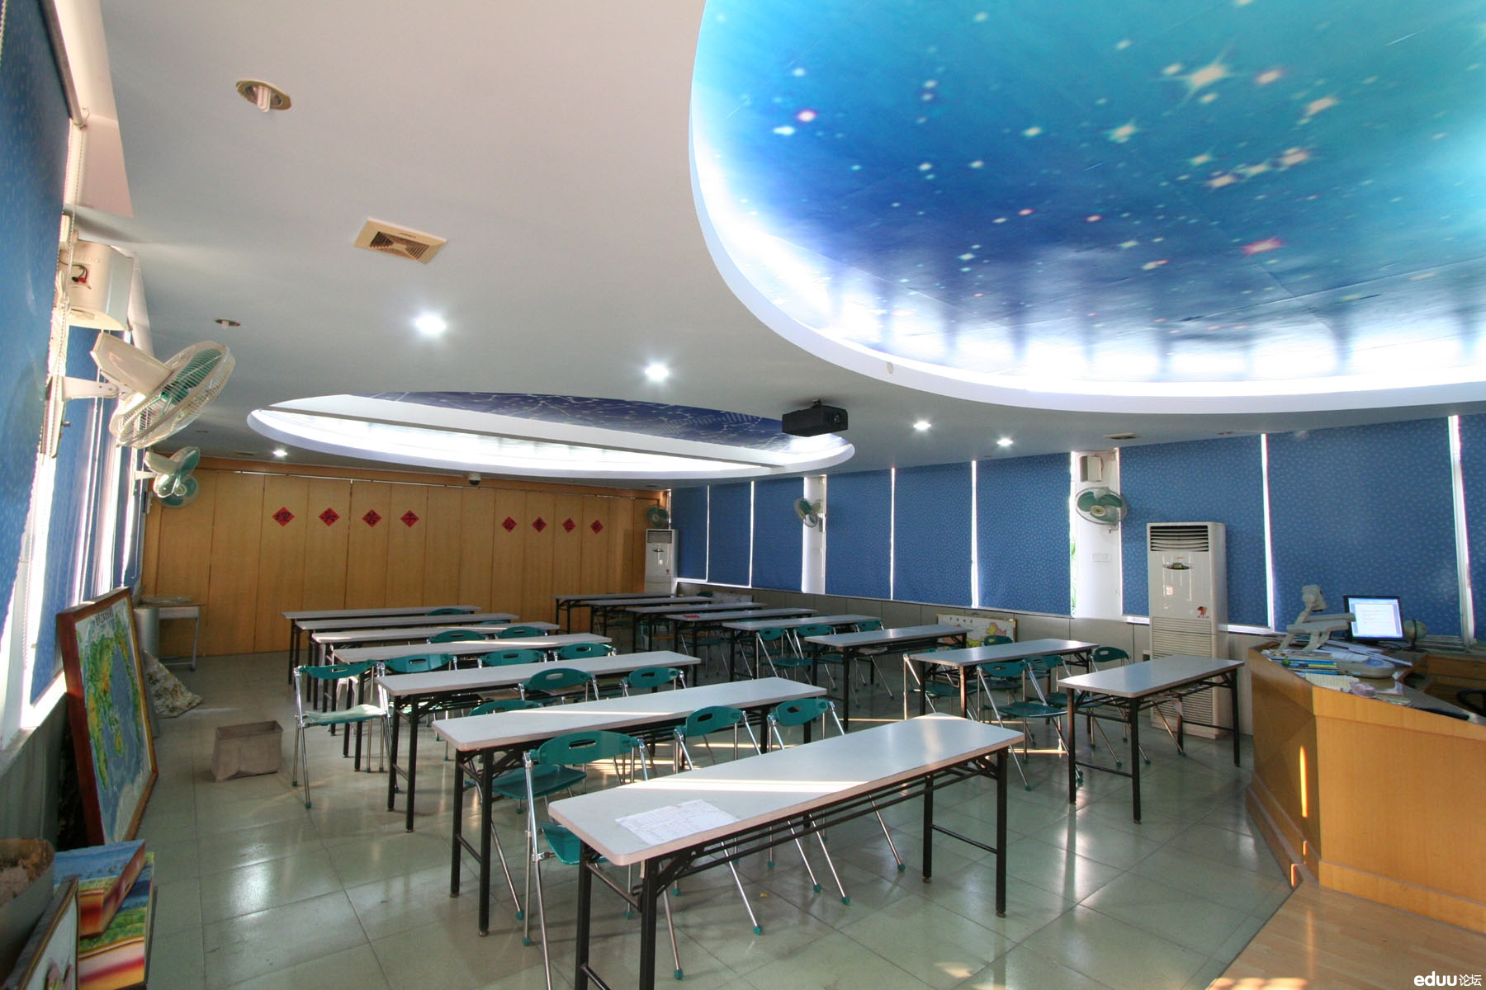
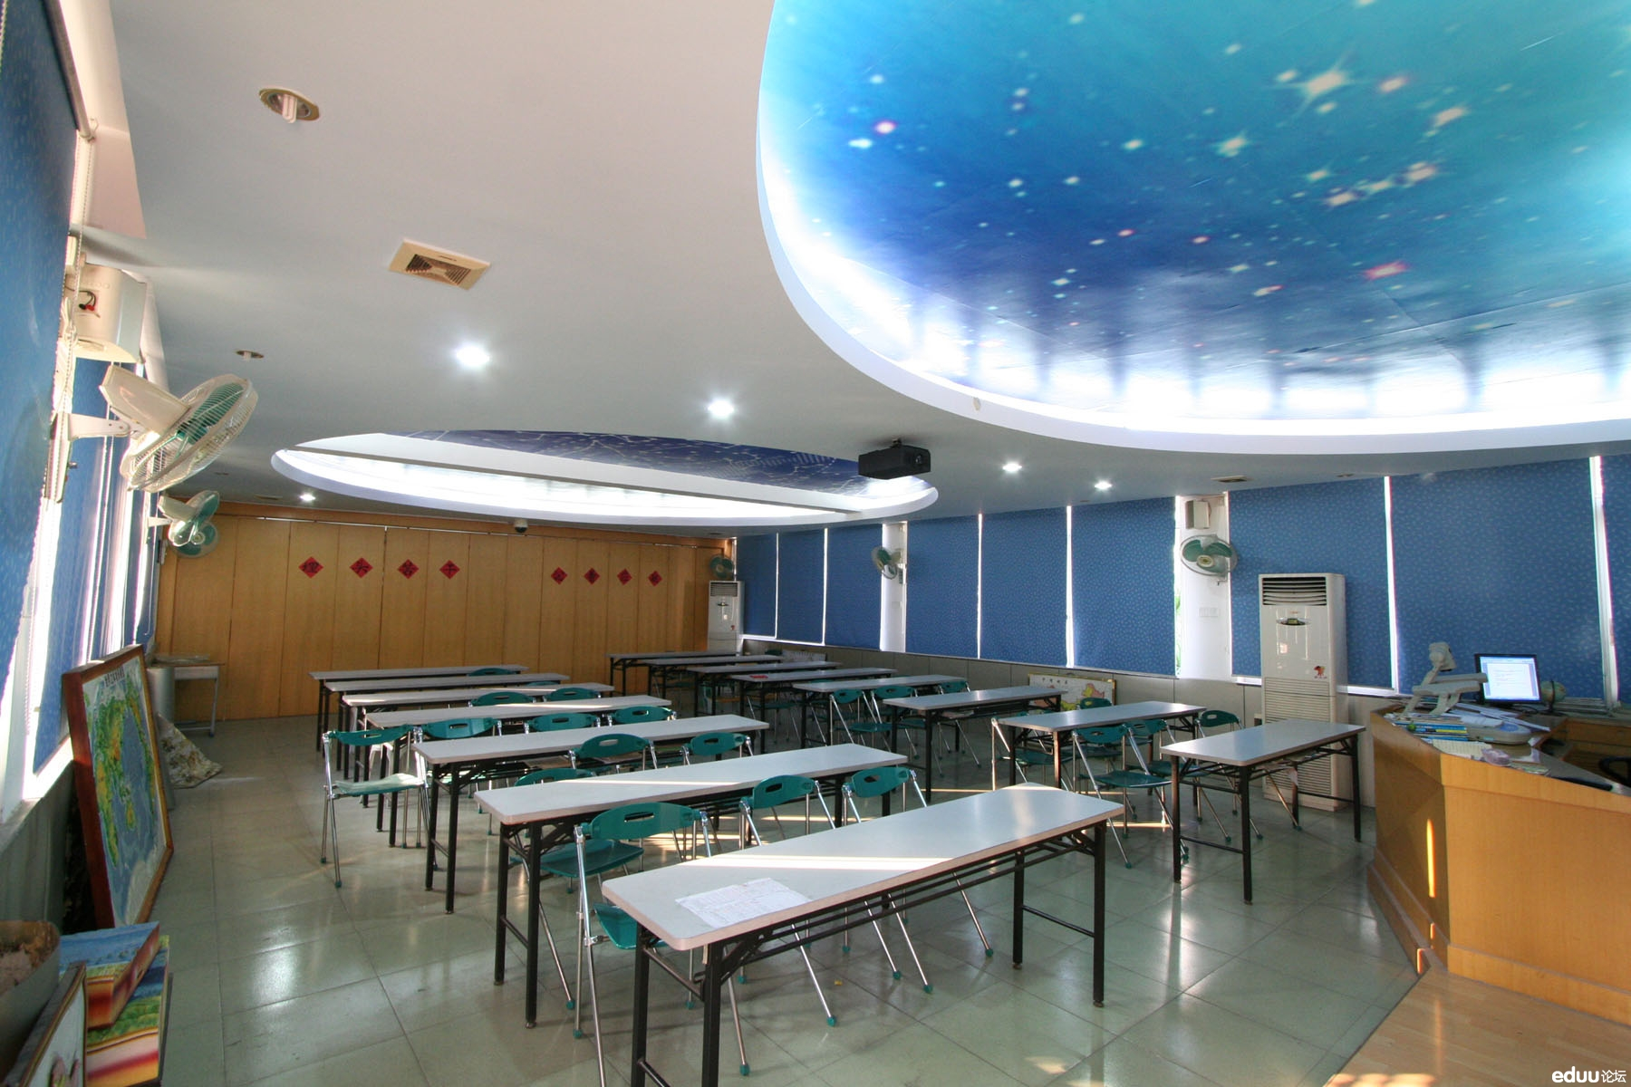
- storage bin [210,719,285,783]
